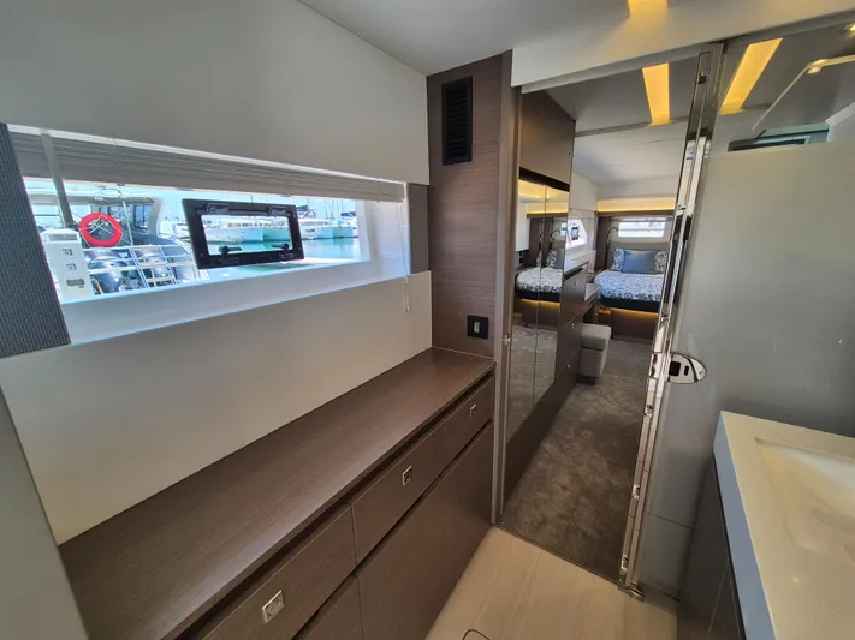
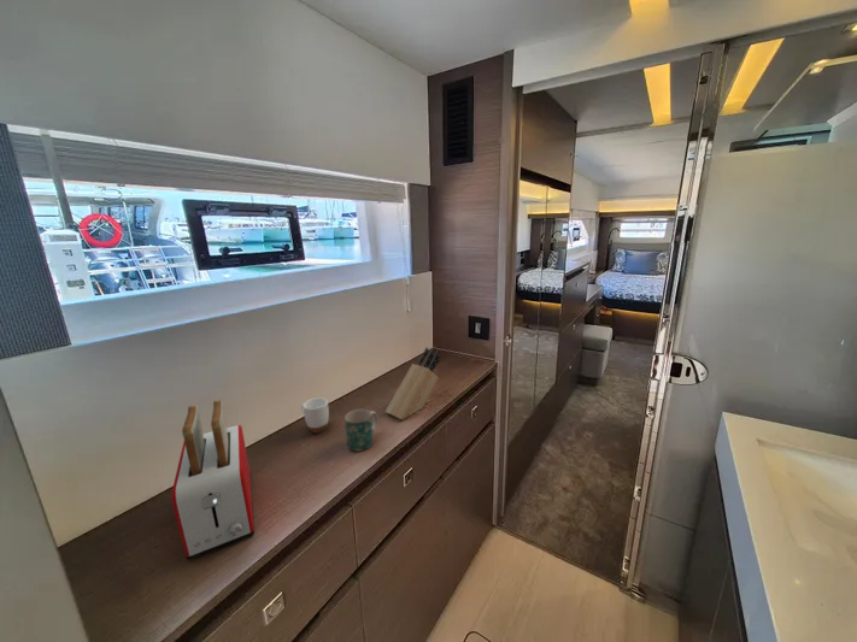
+ mug [300,396,330,434]
+ knife block [385,347,441,420]
+ toaster [171,399,256,561]
+ mug [344,408,378,452]
